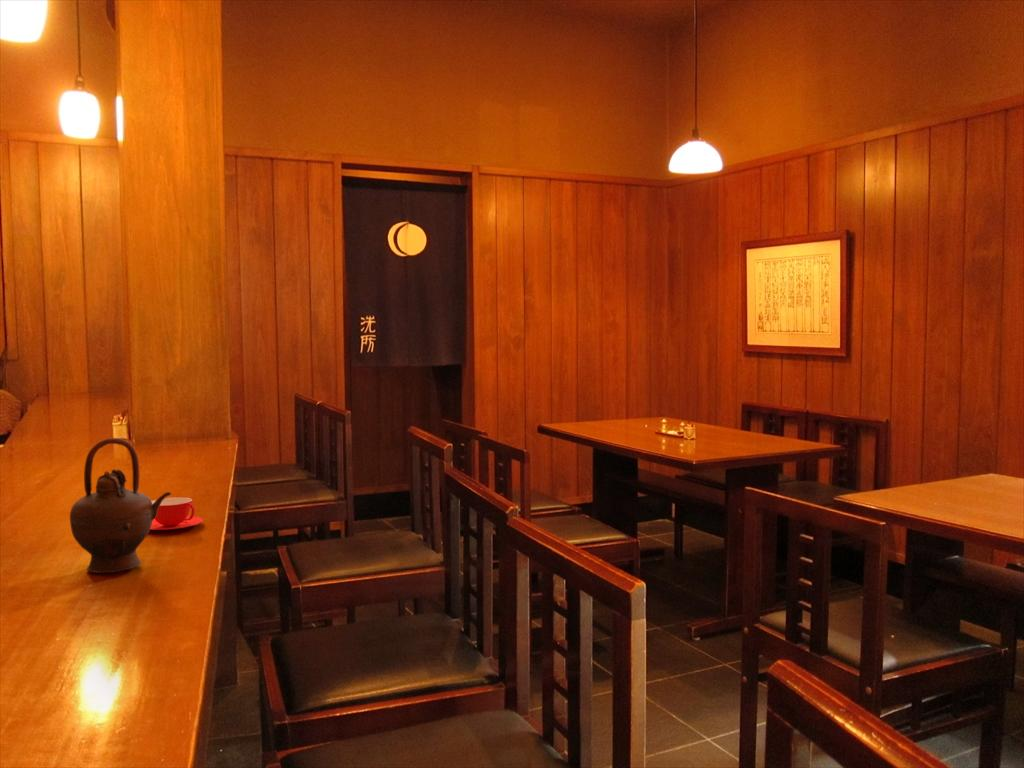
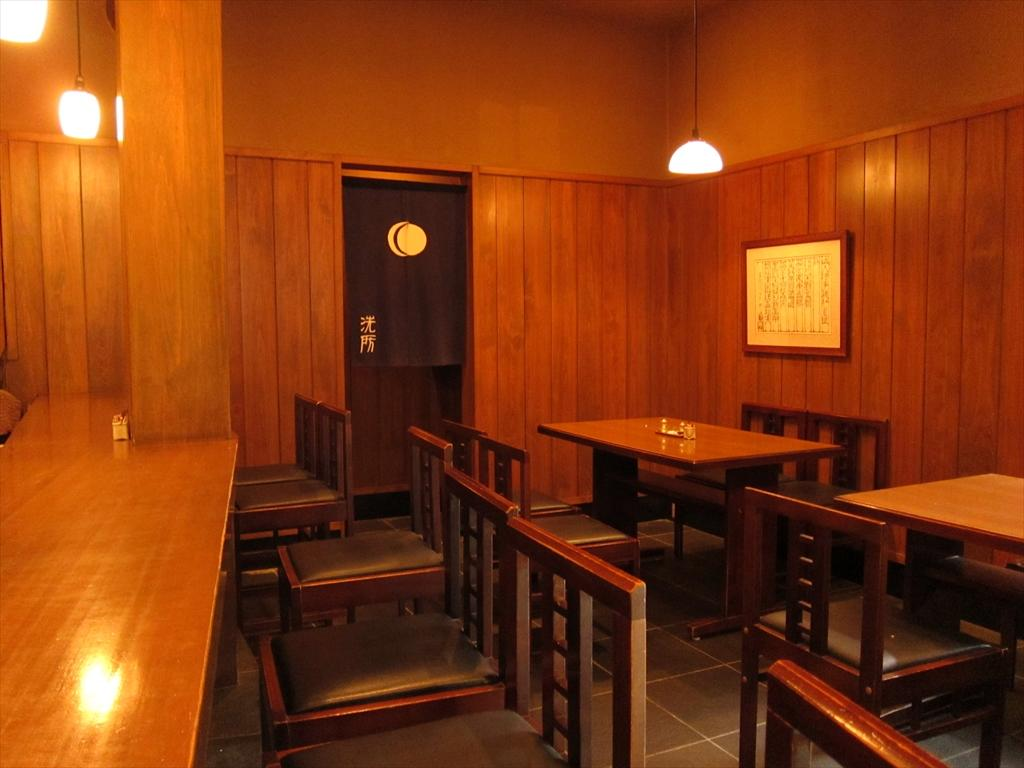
- teacup [150,496,204,531]
- teapot [69,437,172,574]
